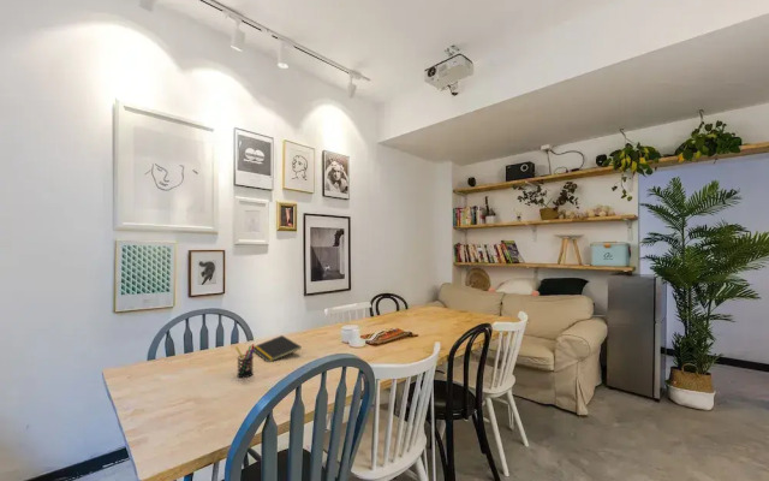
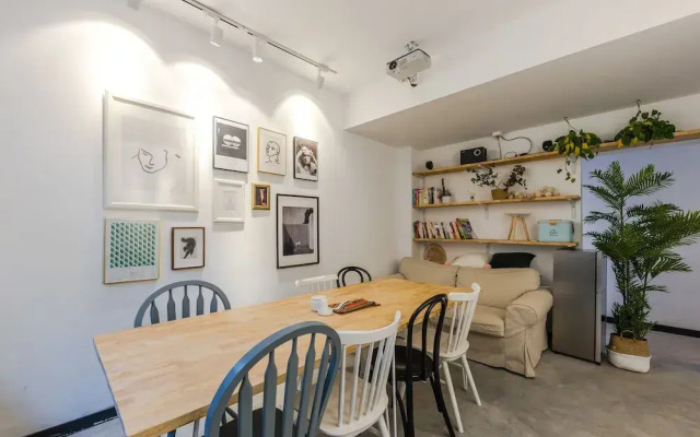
- notepad [254,334,303,363]
- pen holder [234,343,255,379]
